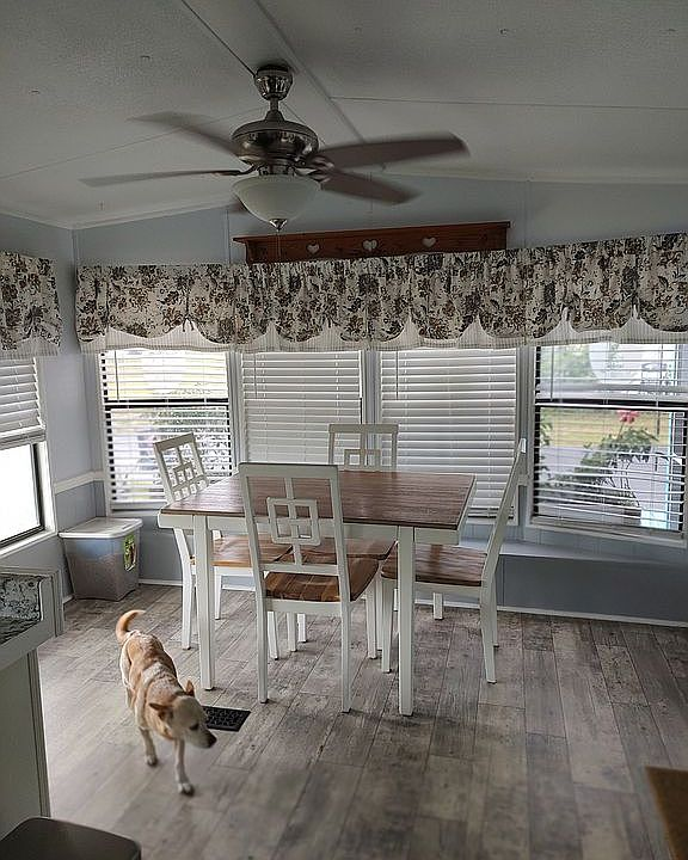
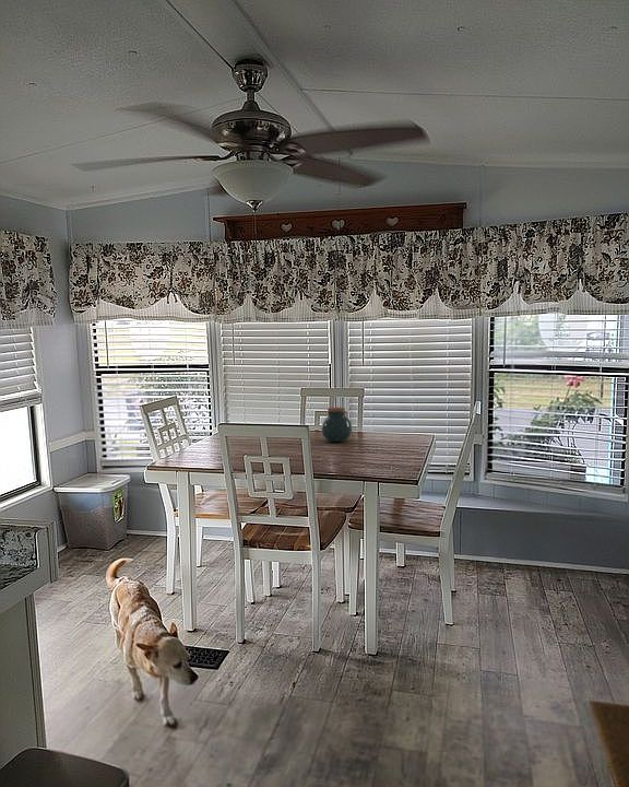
+ jar [320,407,353,443]
